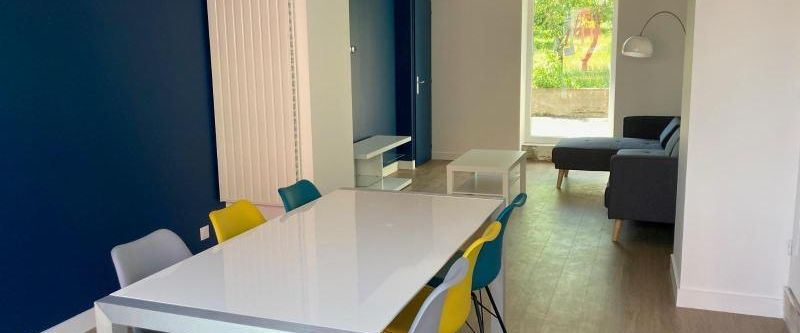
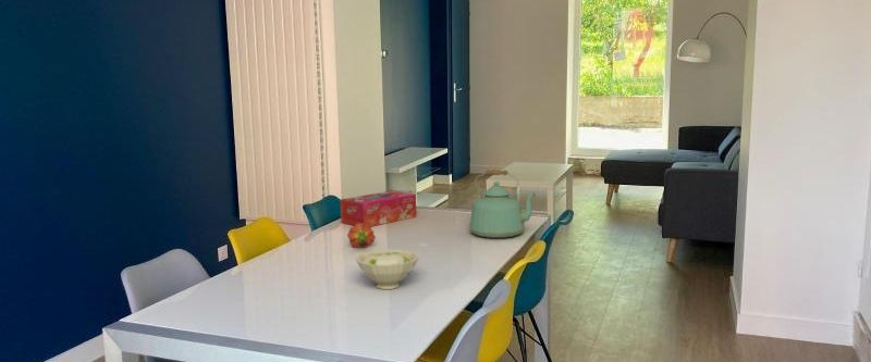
+ bowl [354,248,420,290]
+ tissue box [340,189,417,227]
+ flower [346,223,377,249]
+ kettle [468,168,537,239]
